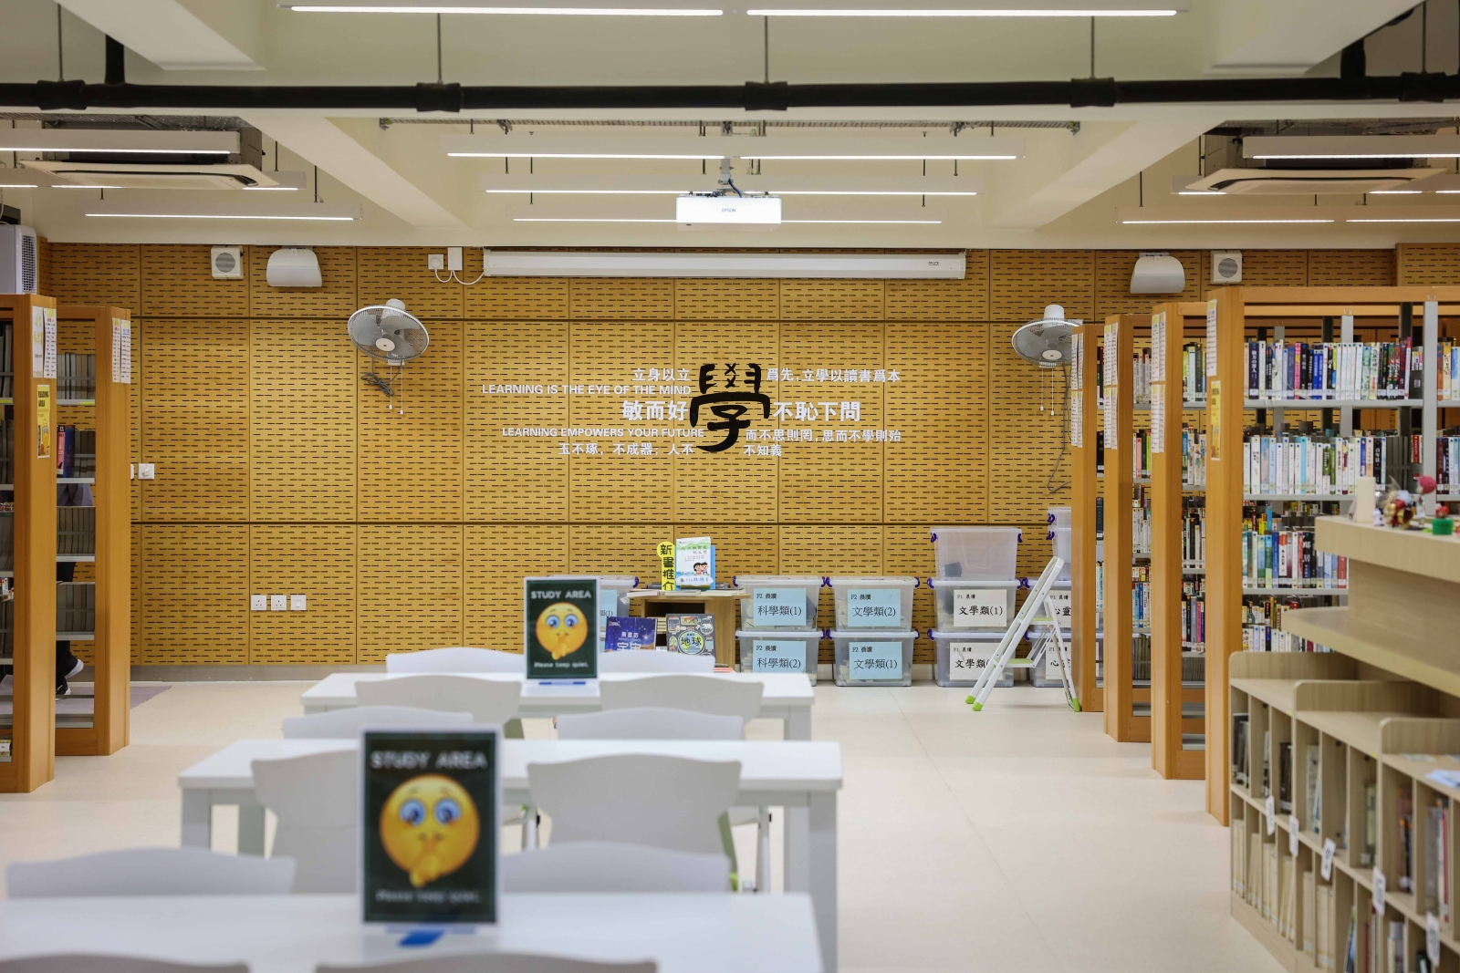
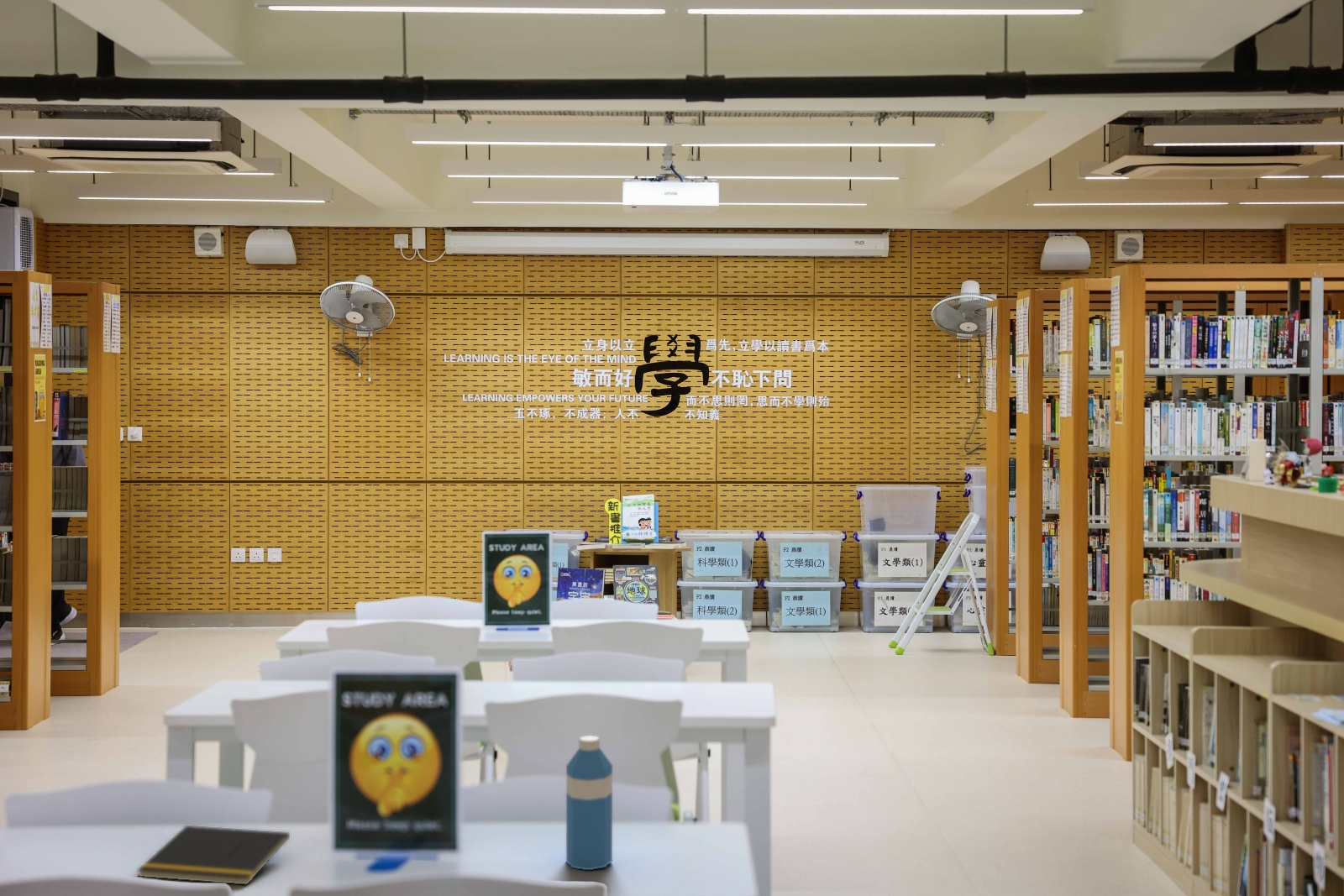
+ water bottle [565,735,613,871]
+ notepad [136,825,291,886]
